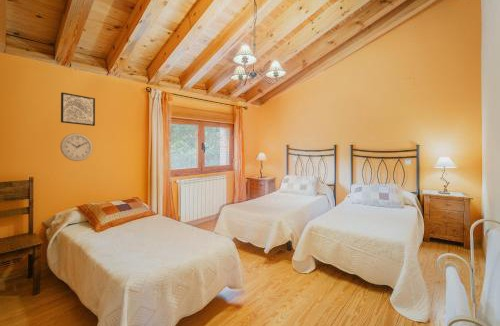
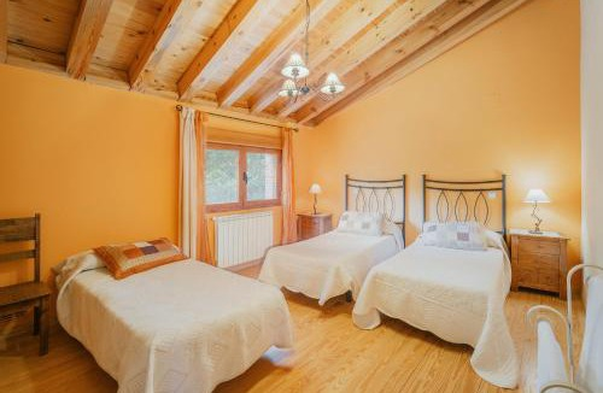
- wall clock [59,132,94,162]
- wall art [60,91,96,127]
